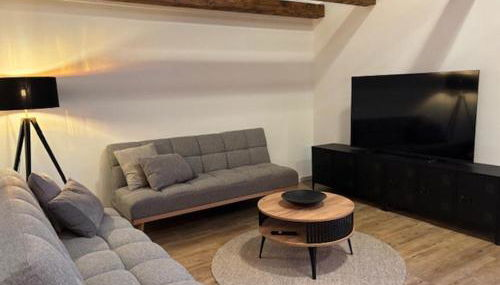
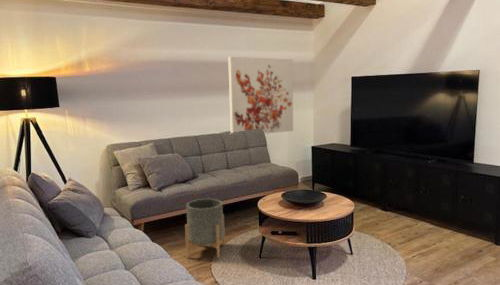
+ planter [184,198,226,259]
+ wall art [227,56,294,135]
